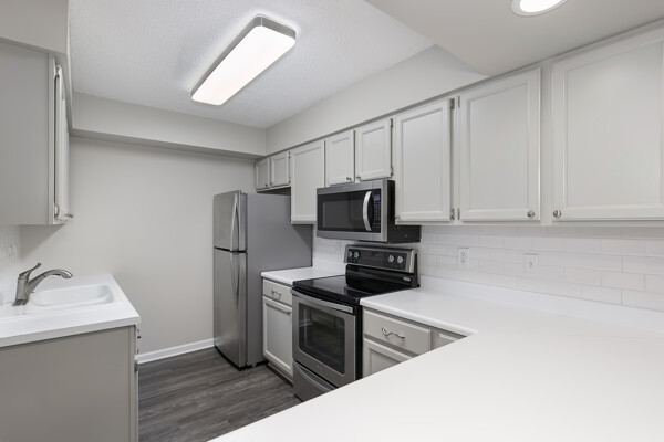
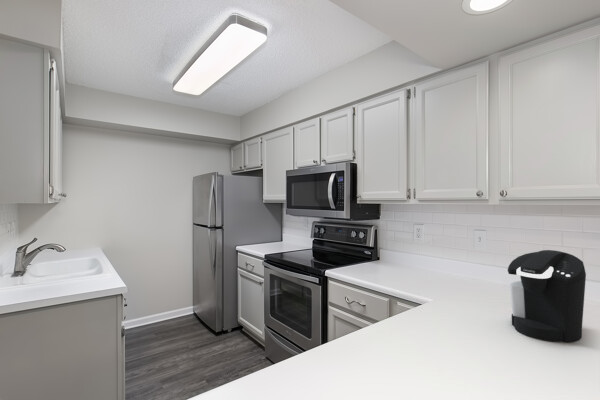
+ coffee maker [507,249,587,343]
